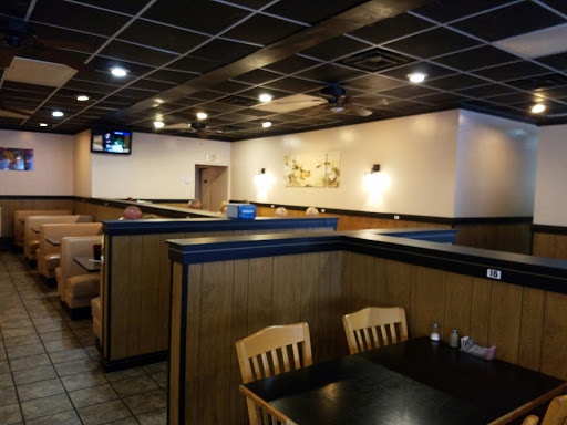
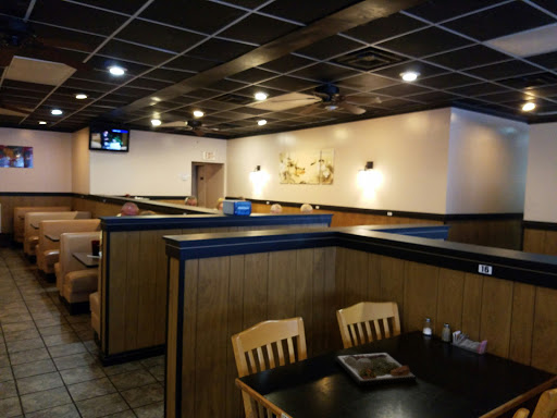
+ dinner plate [334,352,417,388]
